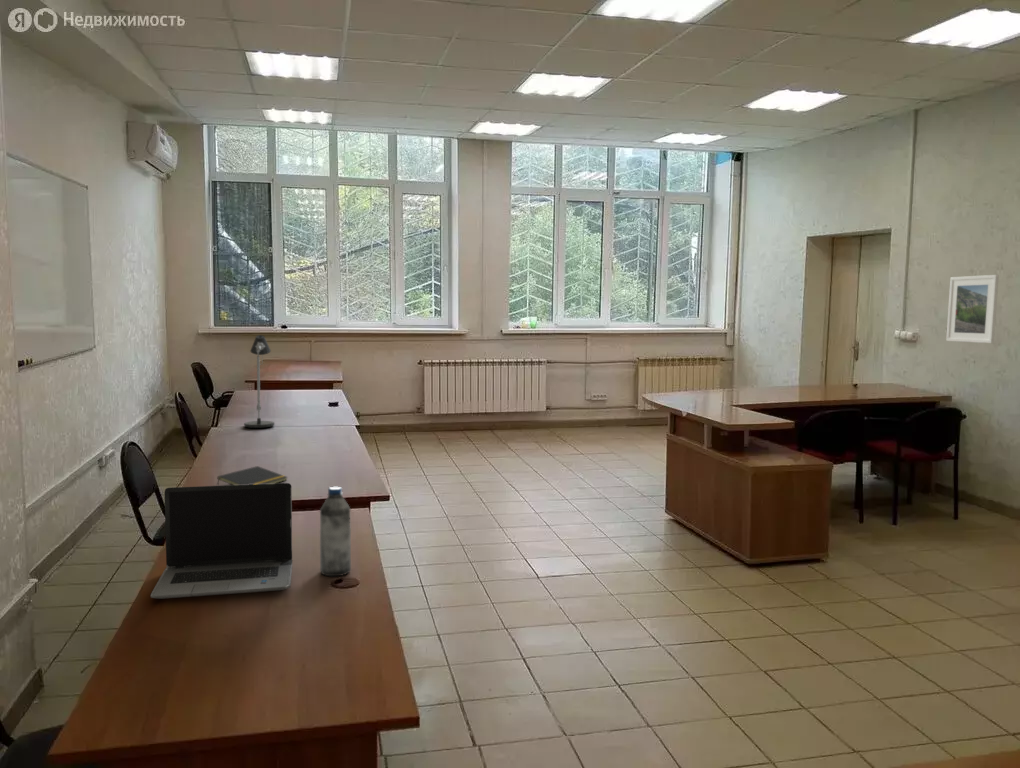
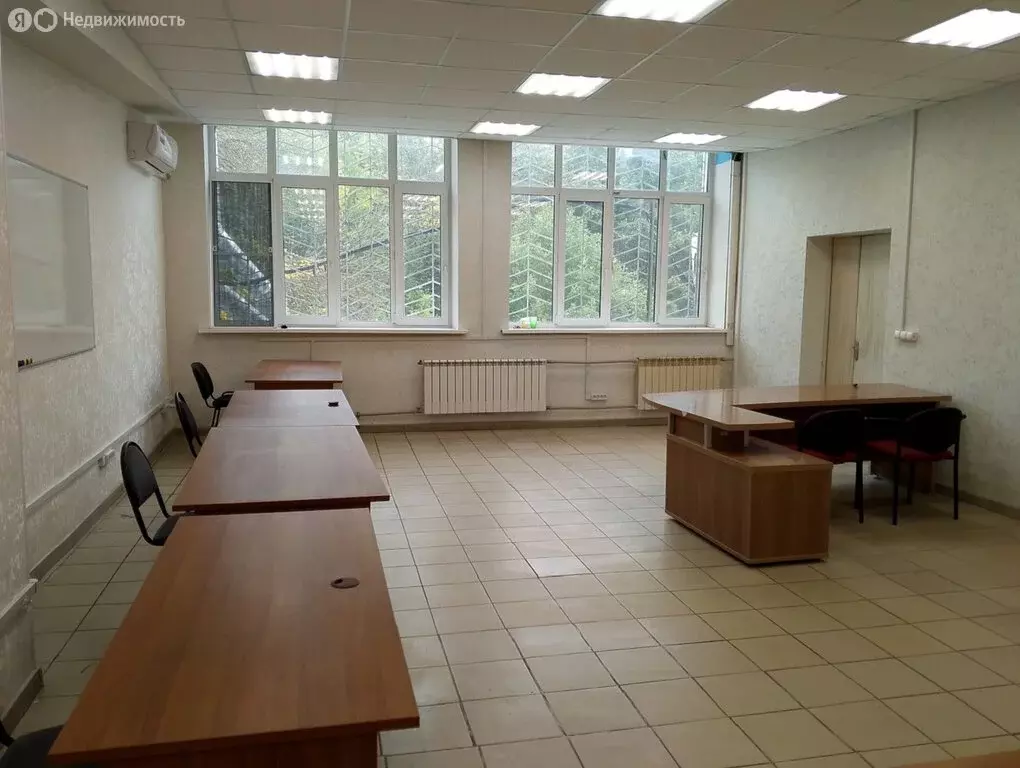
- notepad [216,465,289,486]
- water bottle [319,486,352,577]
- desk lamp [243,334,275,429]
- laptop computer [150,482,293,600]
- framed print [945,274,1000,344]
